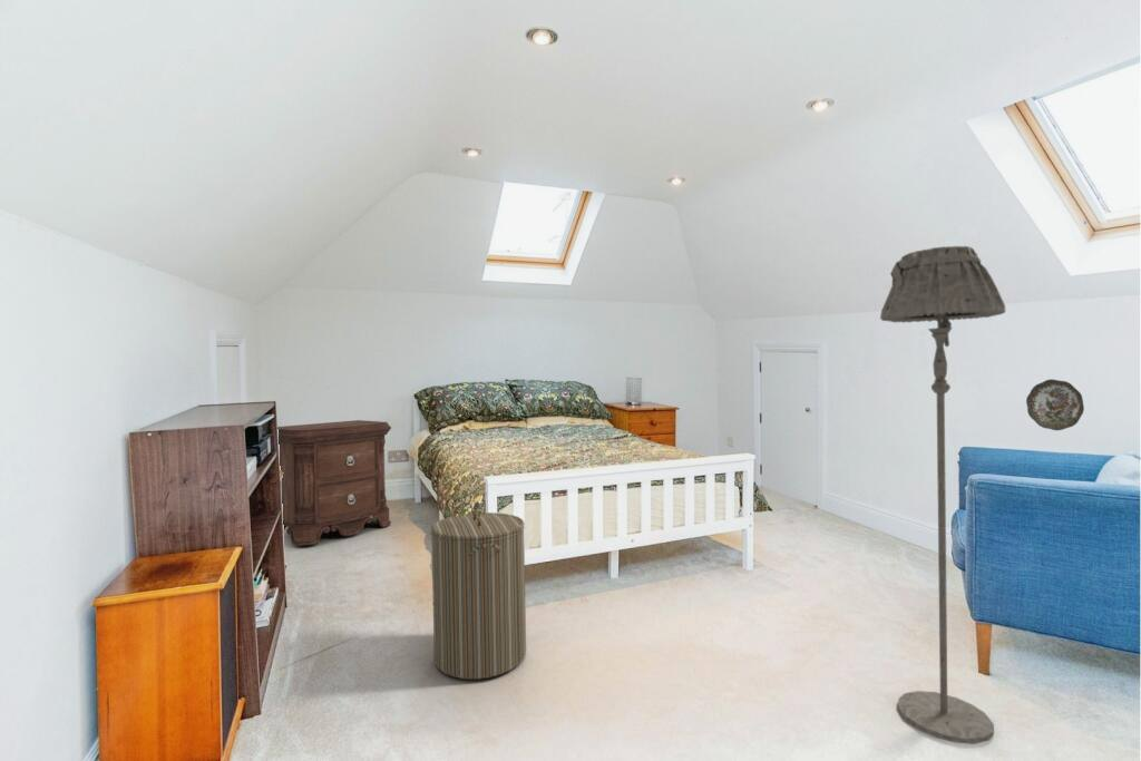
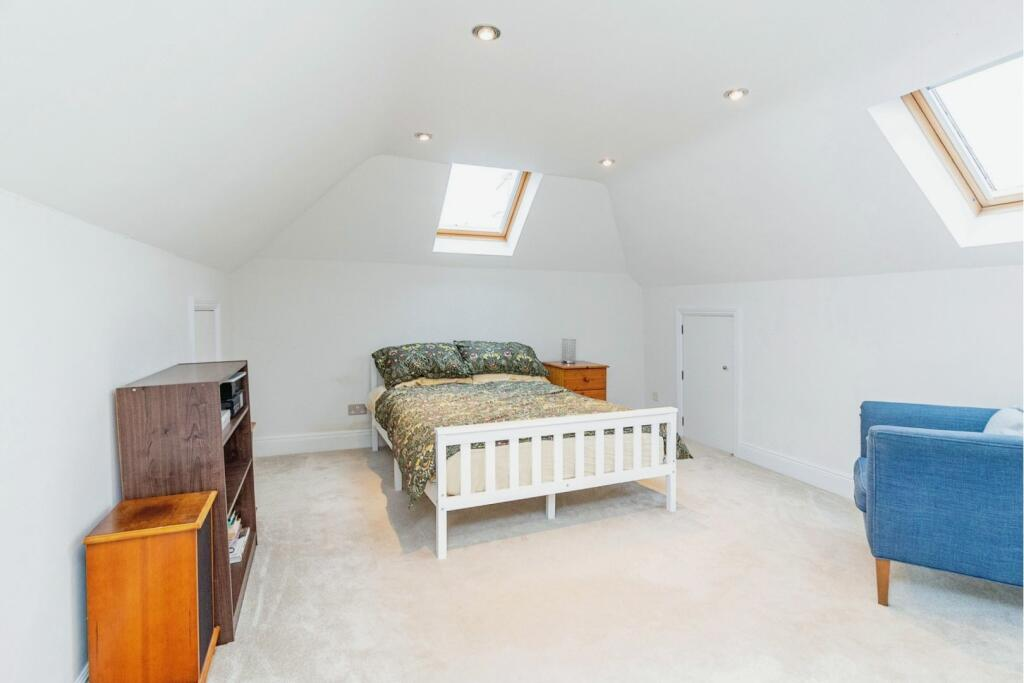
- floor lamp [879,245,1007,745]
- laundry hamper [430,501,527,681]
- nightstand [276,419,392,547]
- decorative plate [1025,378,1085,431]
